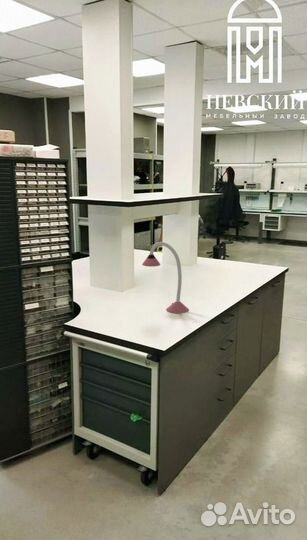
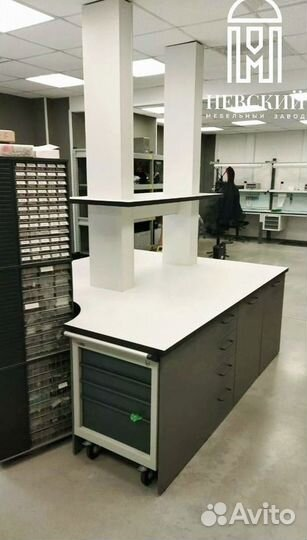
- desk lamp [141,241,190,314]
